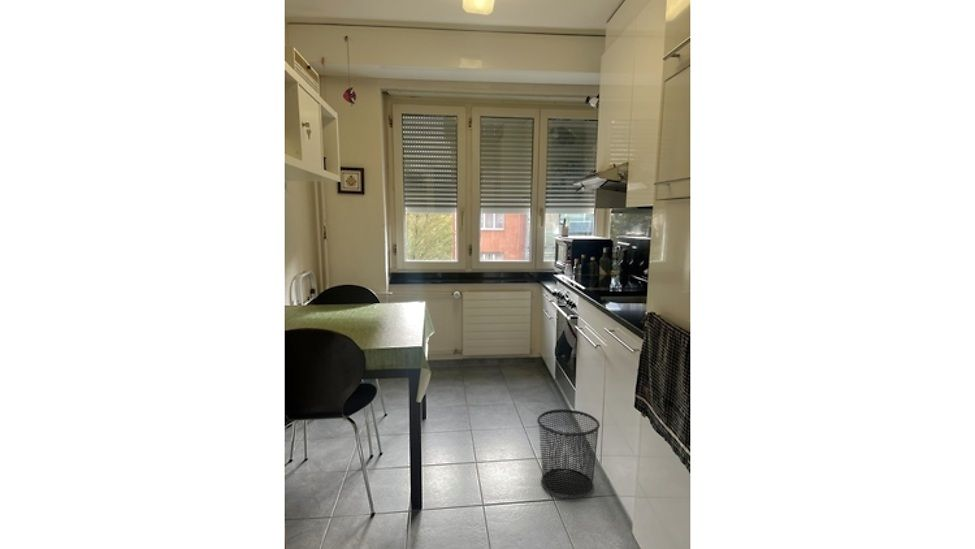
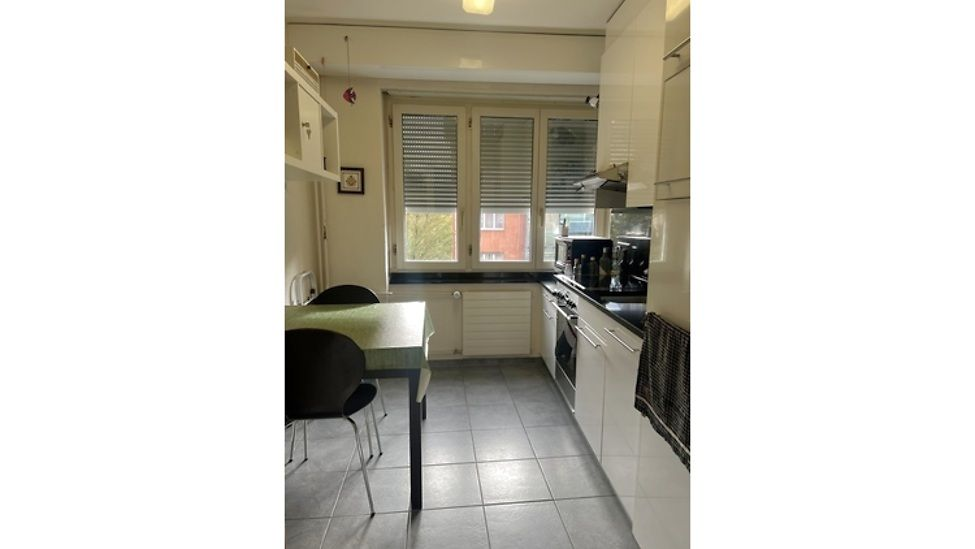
- waste bin [536,408,601,500]
